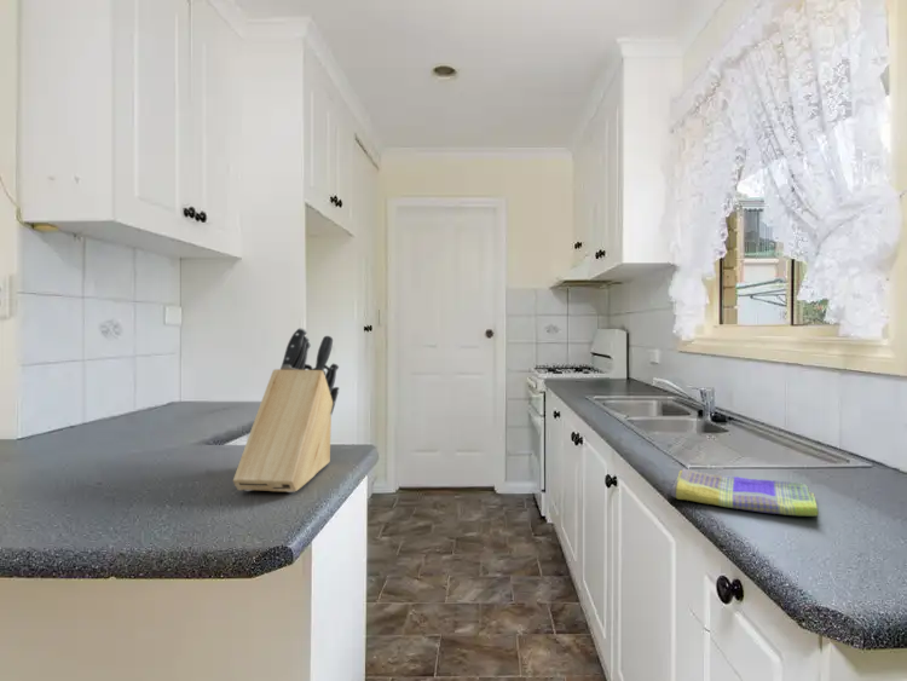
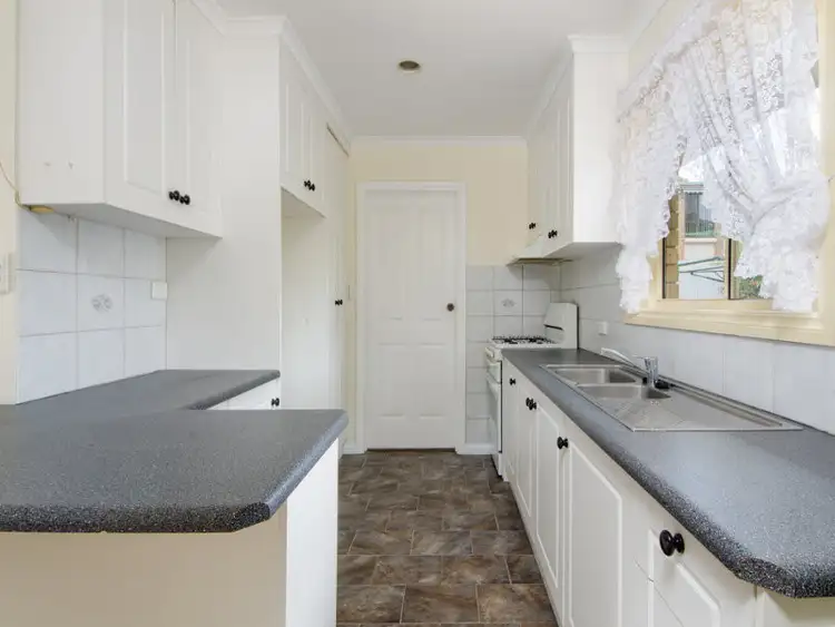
- knife block [232,327,340,494]
- dish towel [670,468,819,516]
